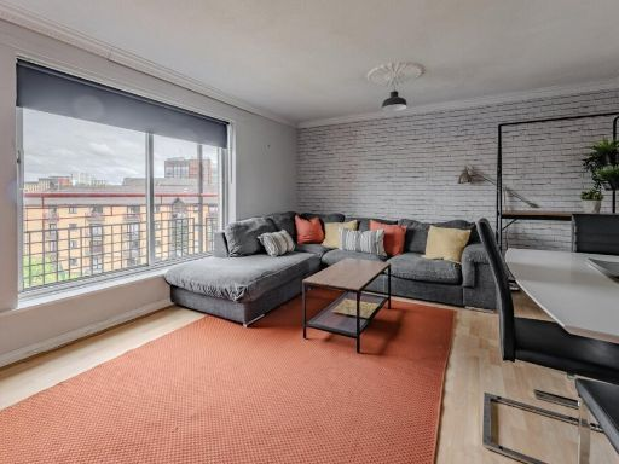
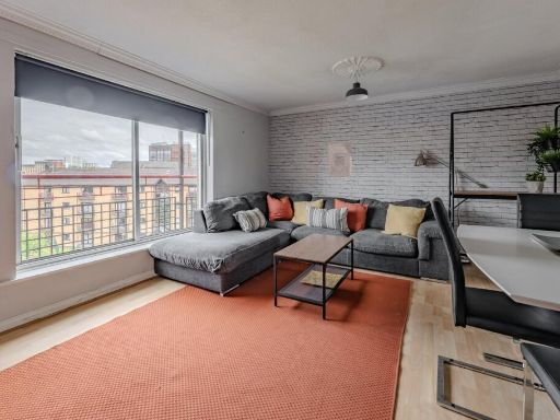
+ wall art [327,141,352,178]
